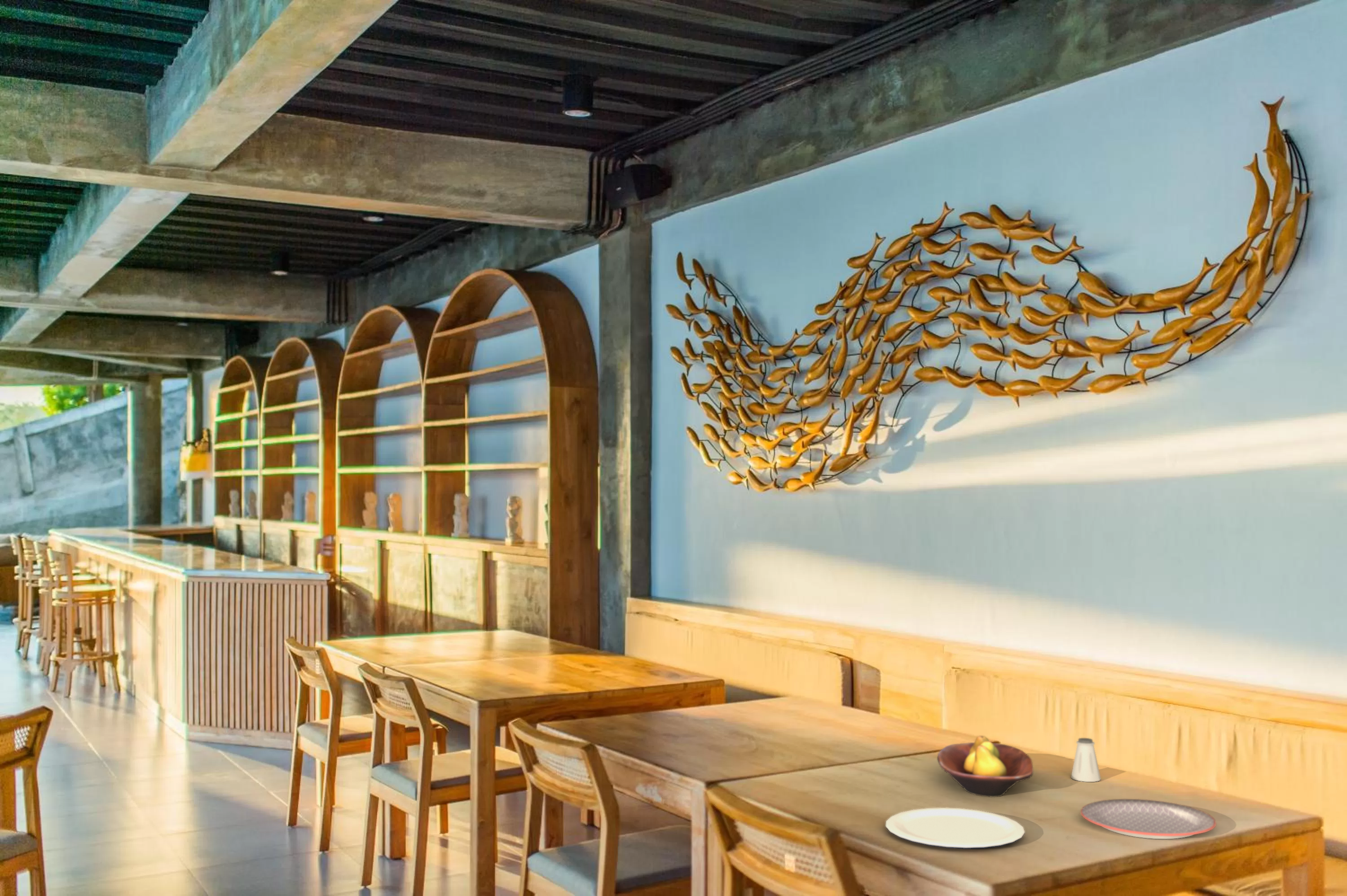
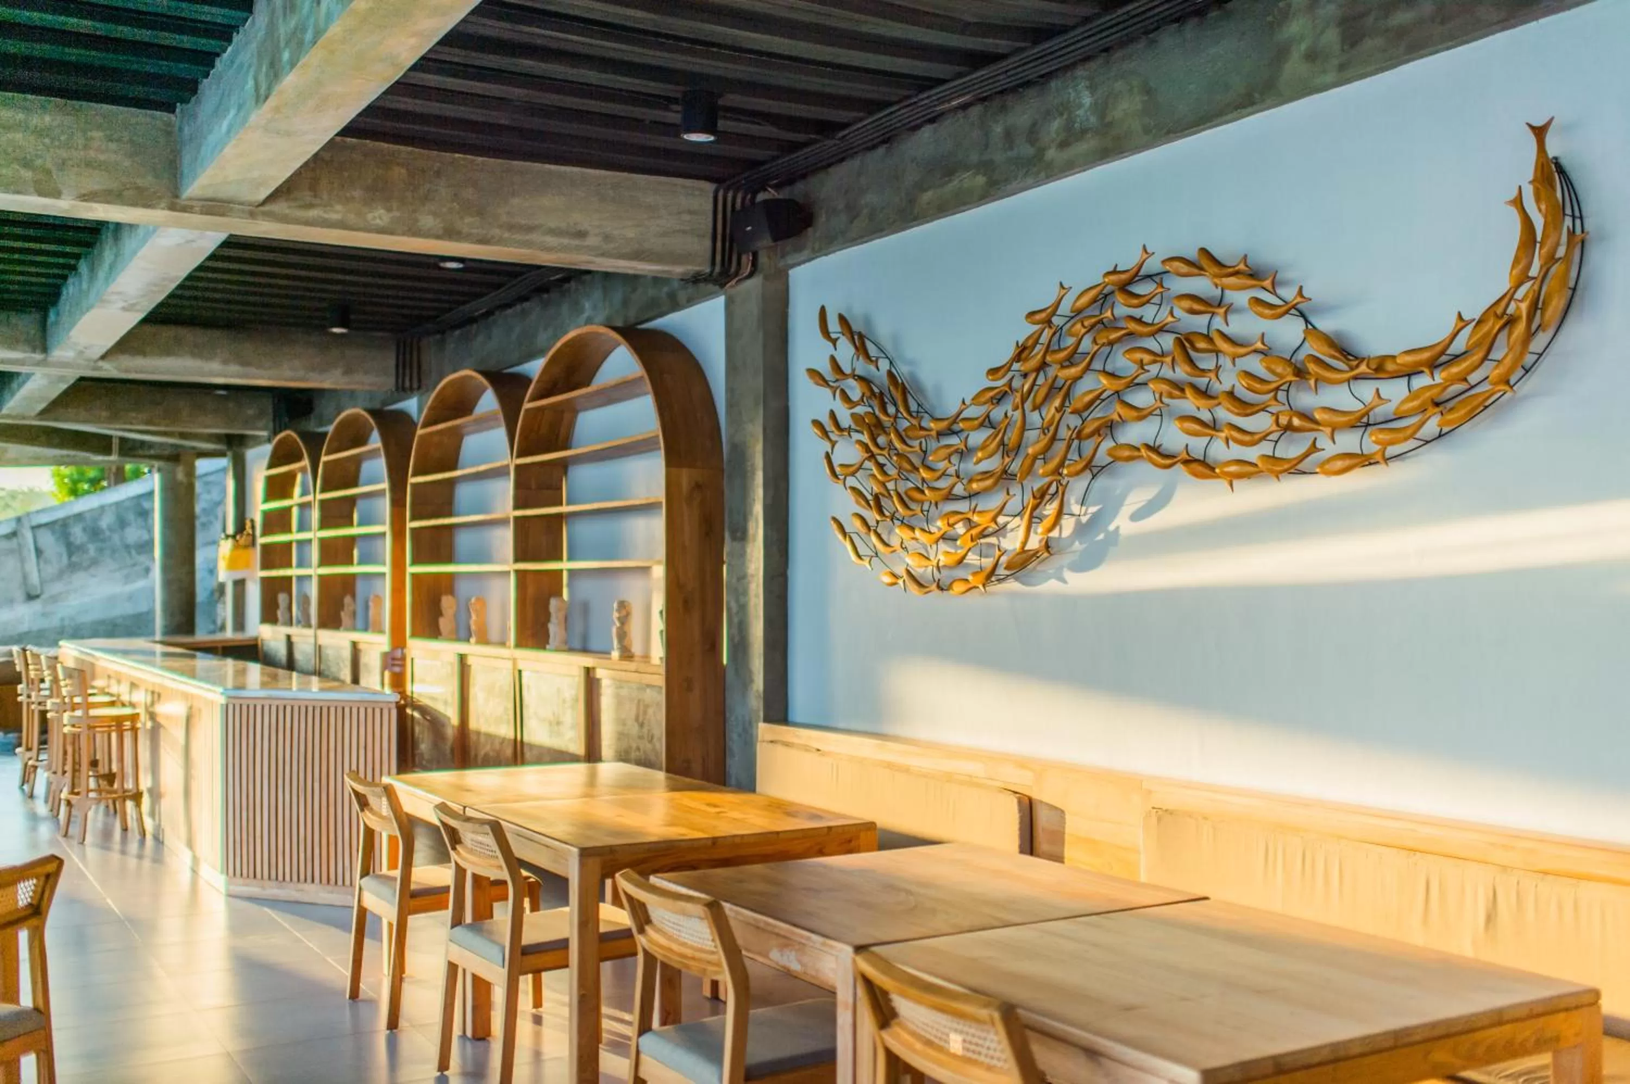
- plate [885,807,1025,849]
- plate [1080,799,1217,839]
- fruit bowl [937,735,1034,798]
- saltshaker [1070,738,1101,782]
